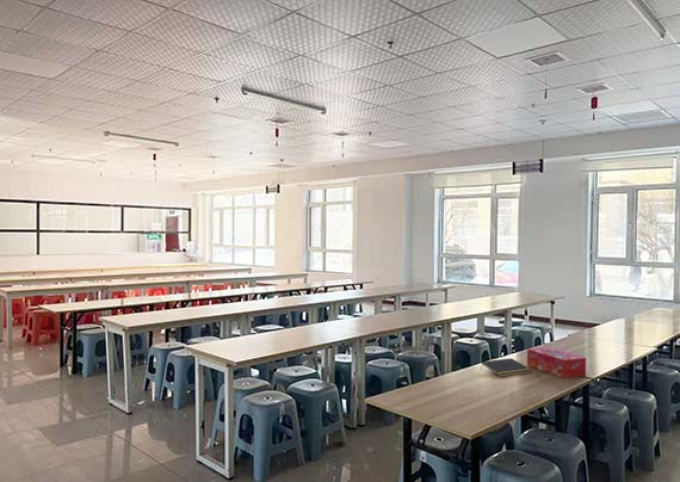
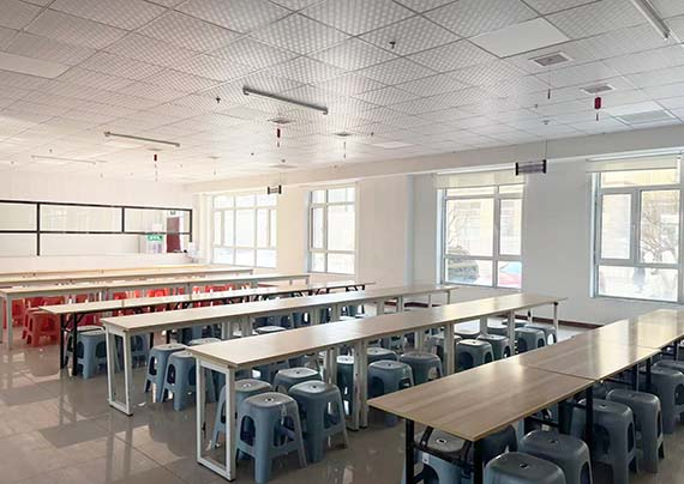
- notepad [480,357,533,378]
- tissue box [526,346,587,379]
